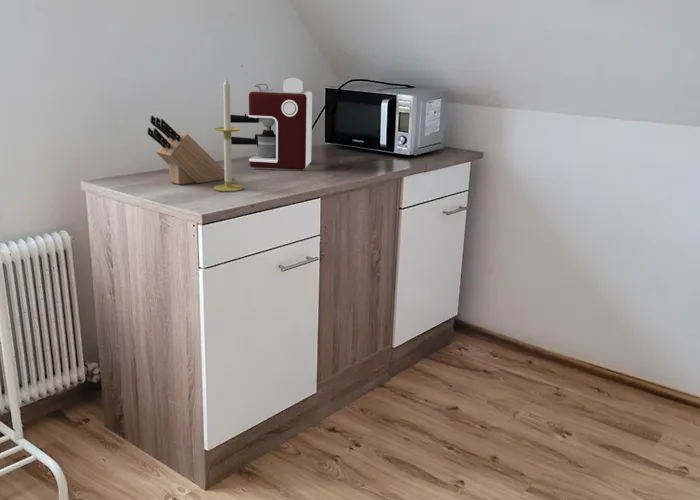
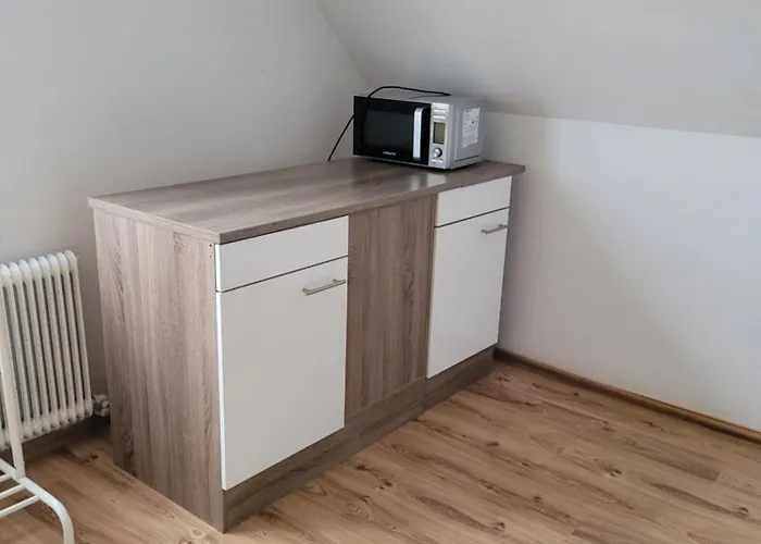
- candle [213,76,244,192]
- knife block [146,114,225,186]
- coffee maker [230,77,313,171]
